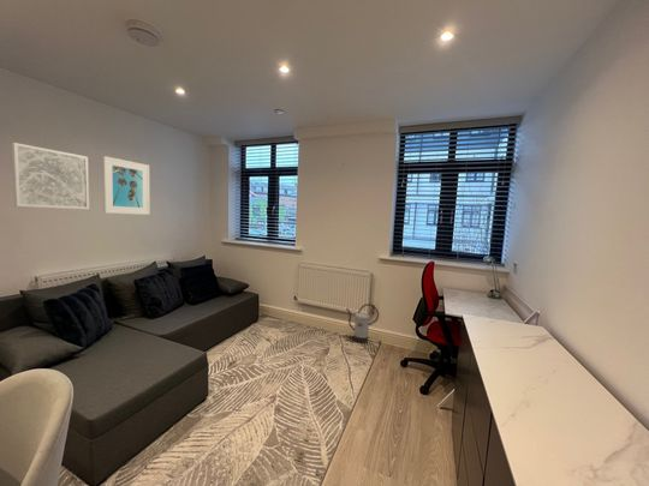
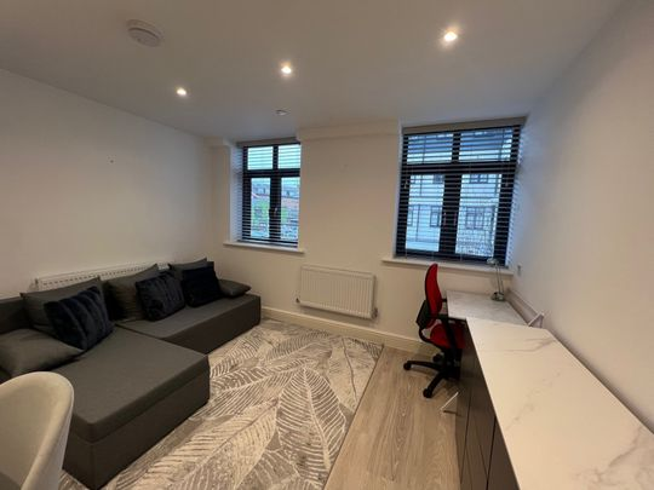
- wall art [11,142,90,210]
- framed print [102,155,150,216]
- watering can [345,302,380,344]
